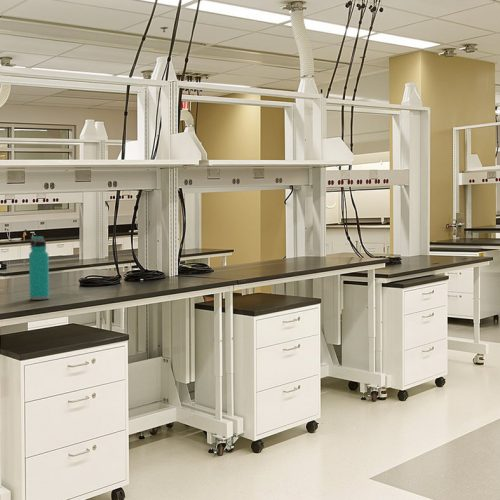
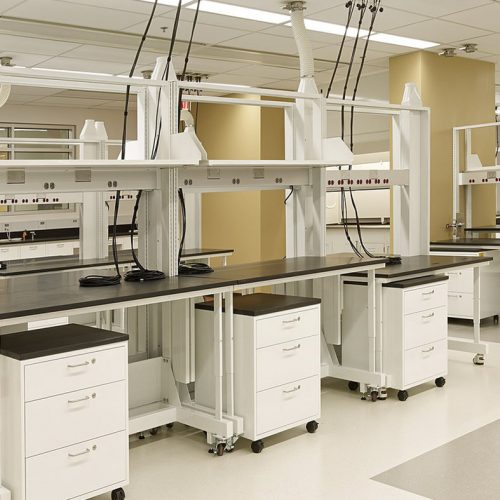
- water bottle [28,235,50,301]
